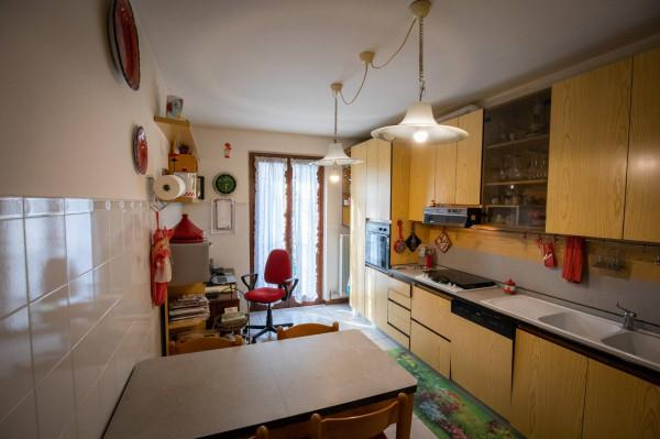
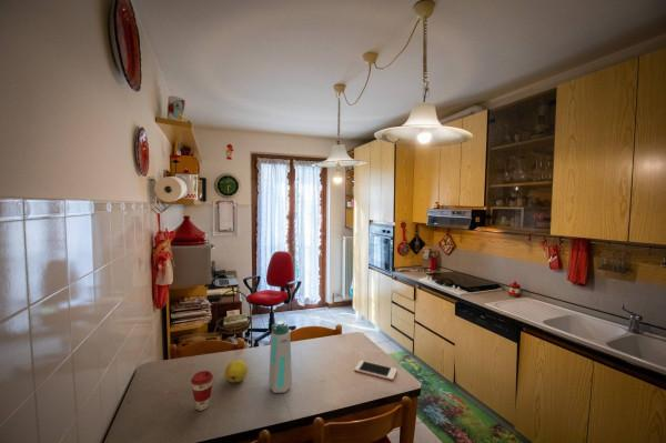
+ fruit [223,359,249,383]
+ coffee cup [190,370,214,412]
+ cell phone [353,360,398,382]
+ water bottle [268,320,293,394]
